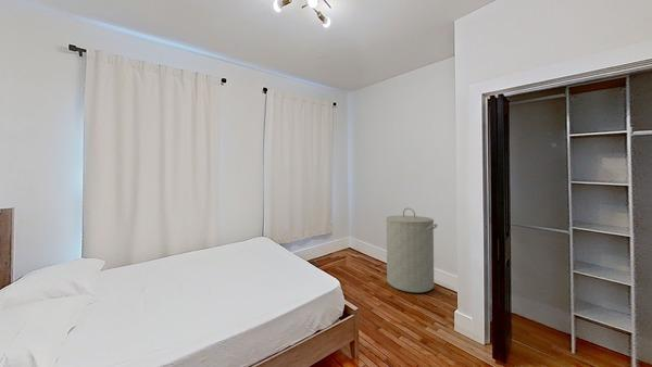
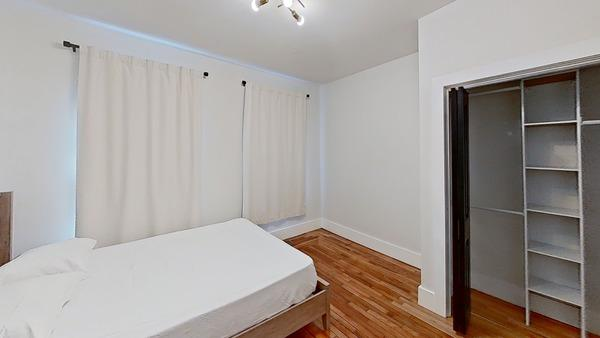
- laundry hamper [385,206,438,293]
